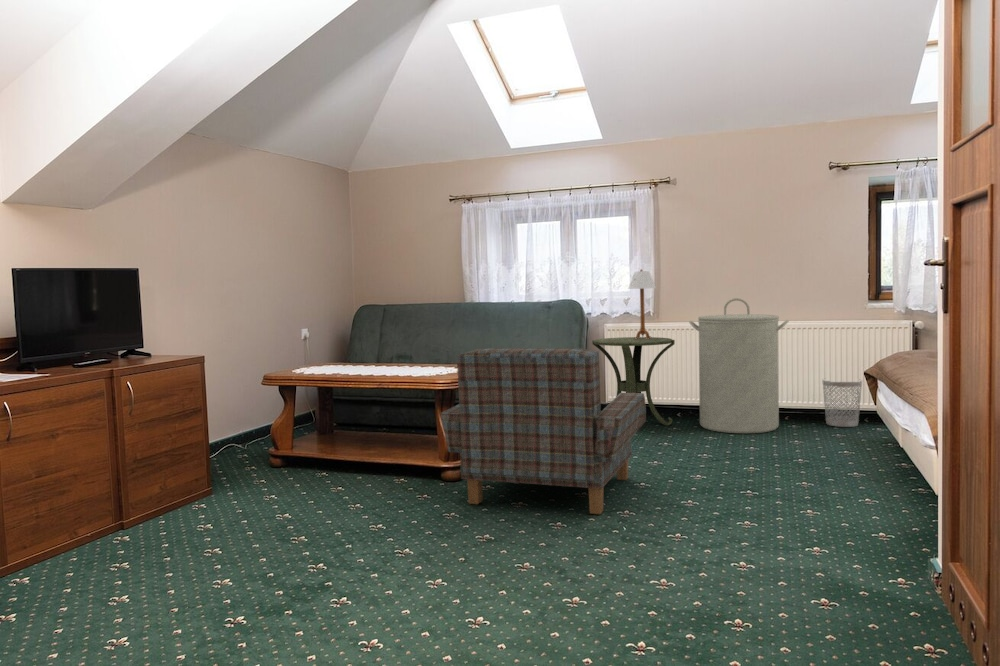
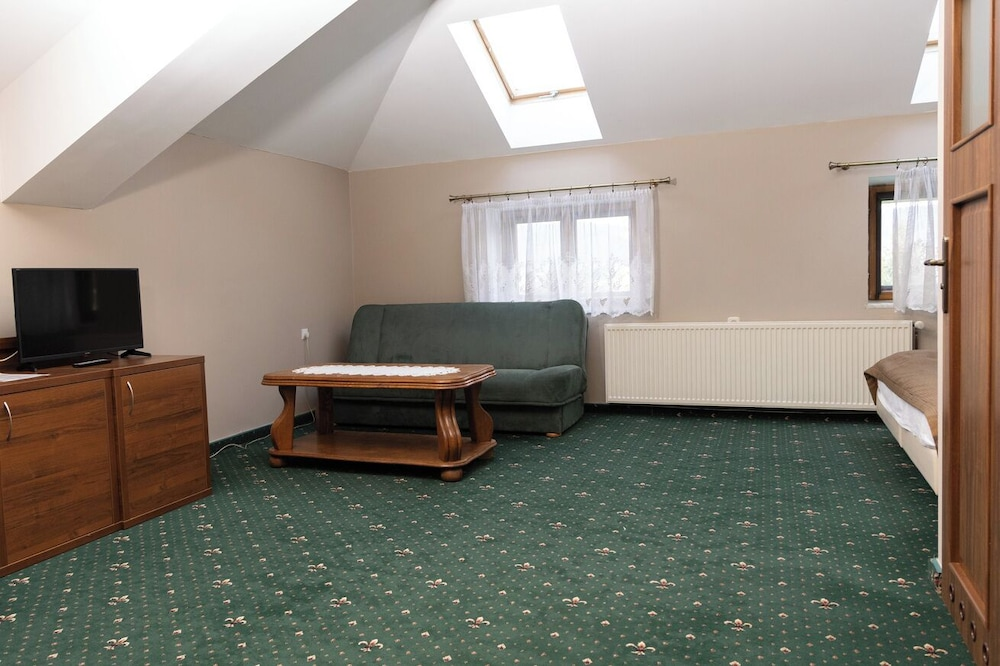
- laundry hamper [688,297,790,434]
- table lamp [627,268,657,339]
- wastebasket [821,379,863,428]
- armchair [439,347,647,515]
- side table [591,336,676,426]
